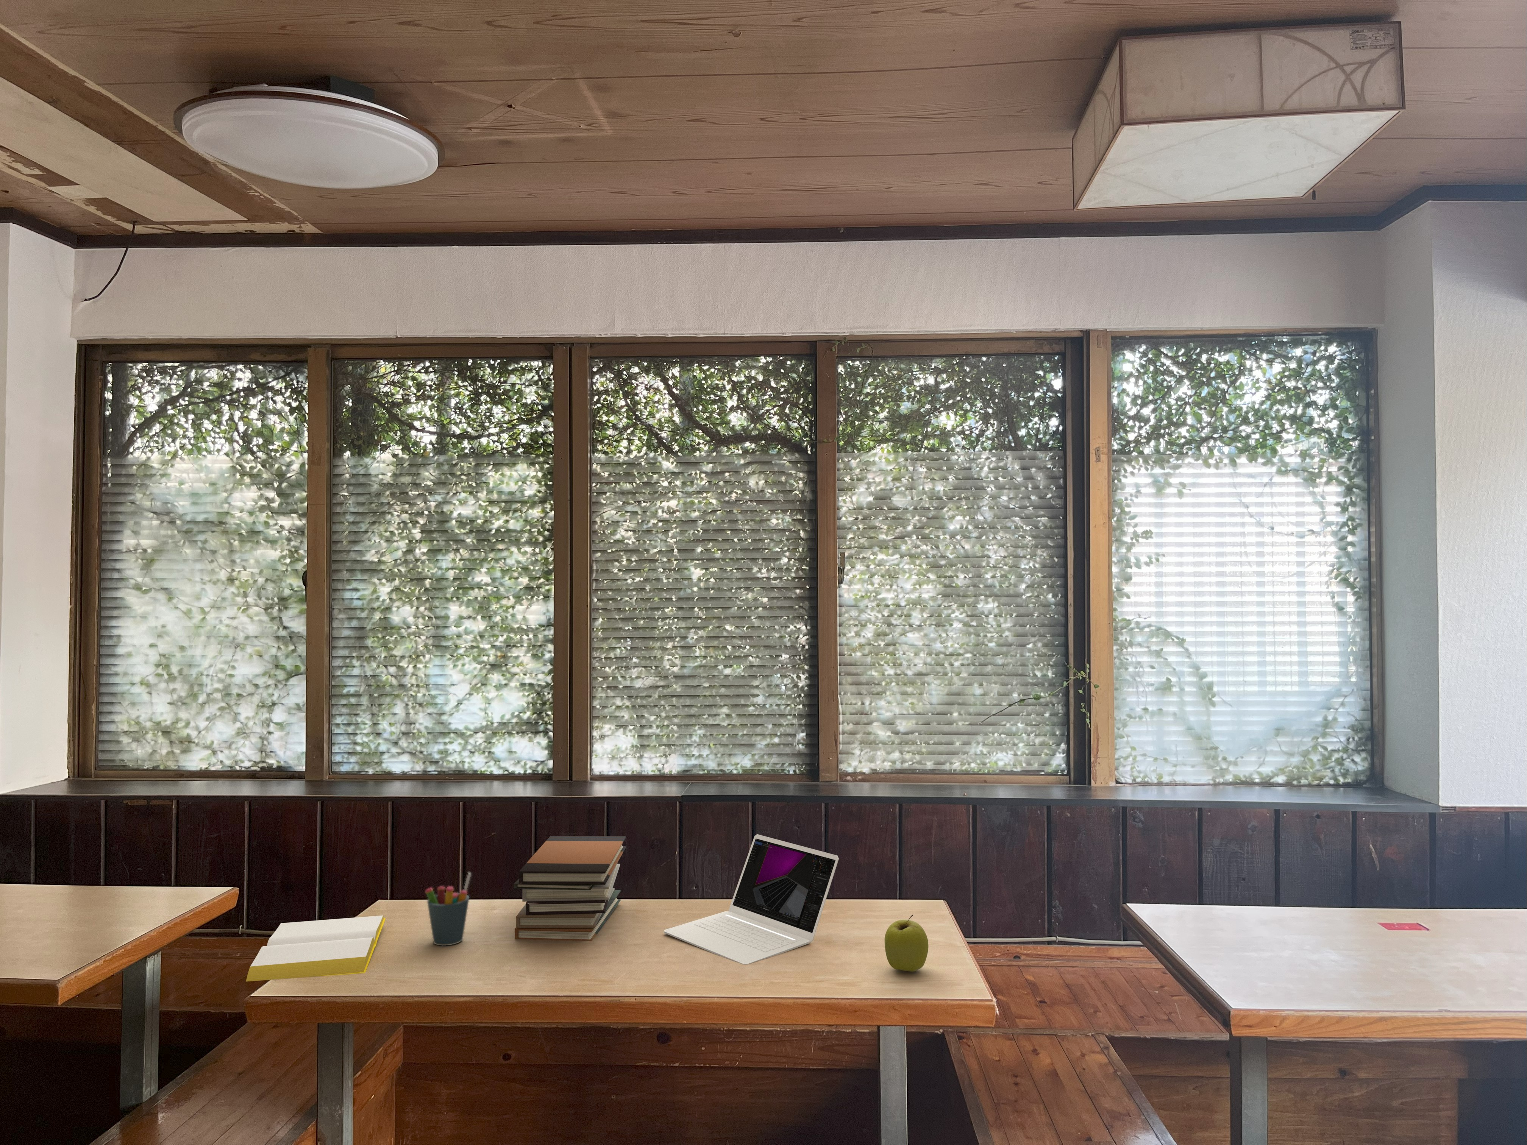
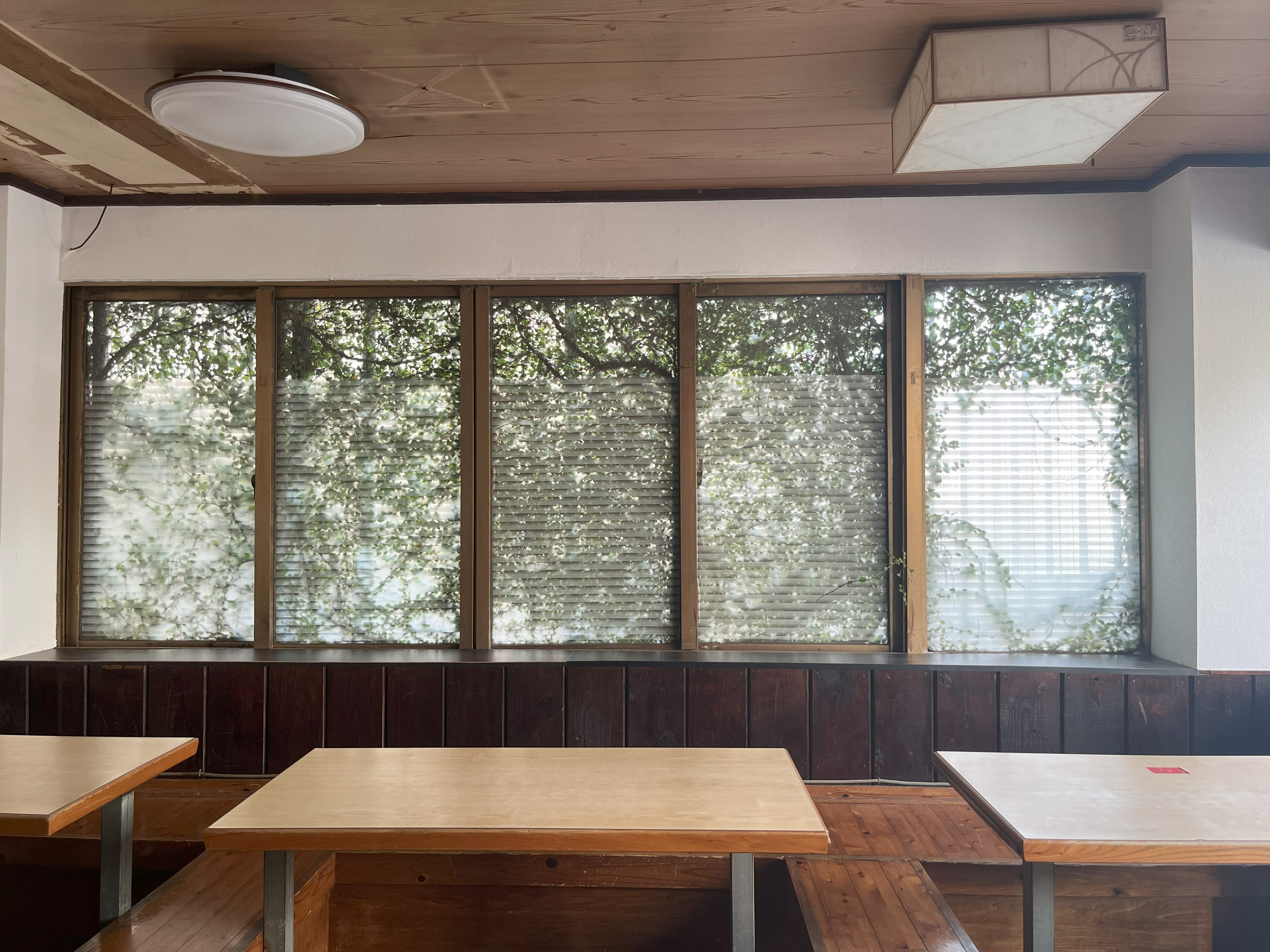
- notepad [245,915,386,981]
- pen holder [424,872,471,947]
- laptop [664,833,839,965]
- book stack [513,836,626,942]
- apple [884,914,928,972]
